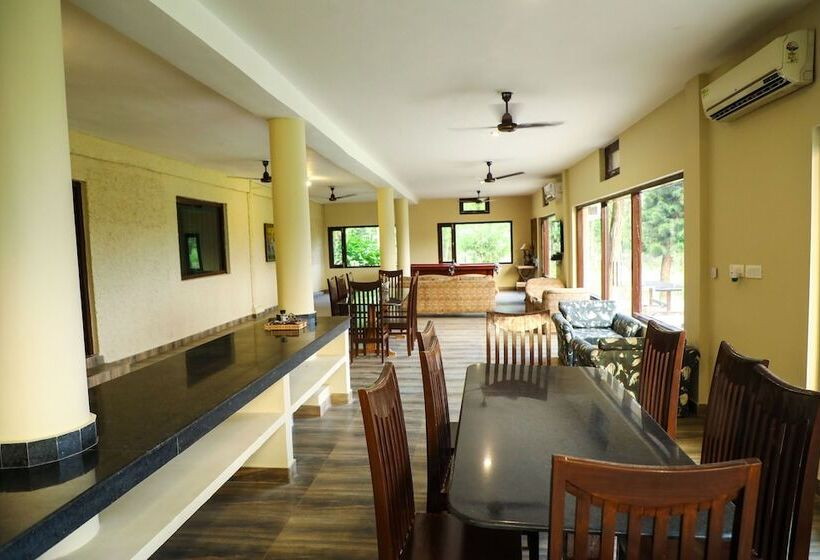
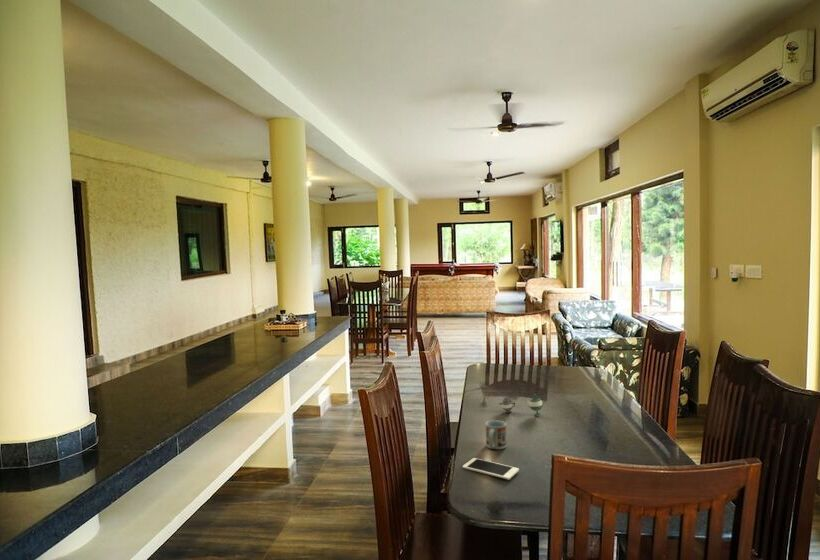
+ teapot [498,393,548,416]
+ cup [484,419,508,450]
+ cell phone [462,457,520,481]
